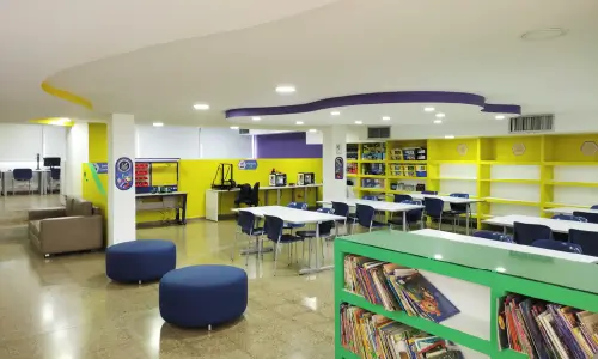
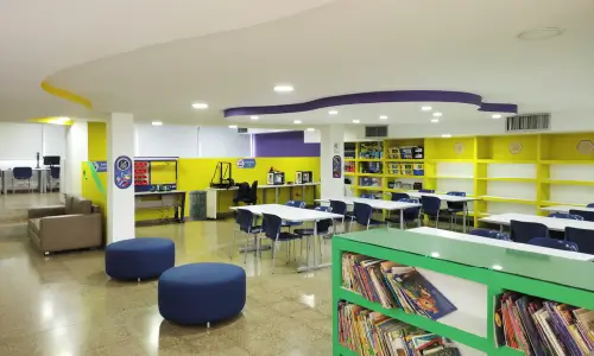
+ trash can [187,189,209,222]
